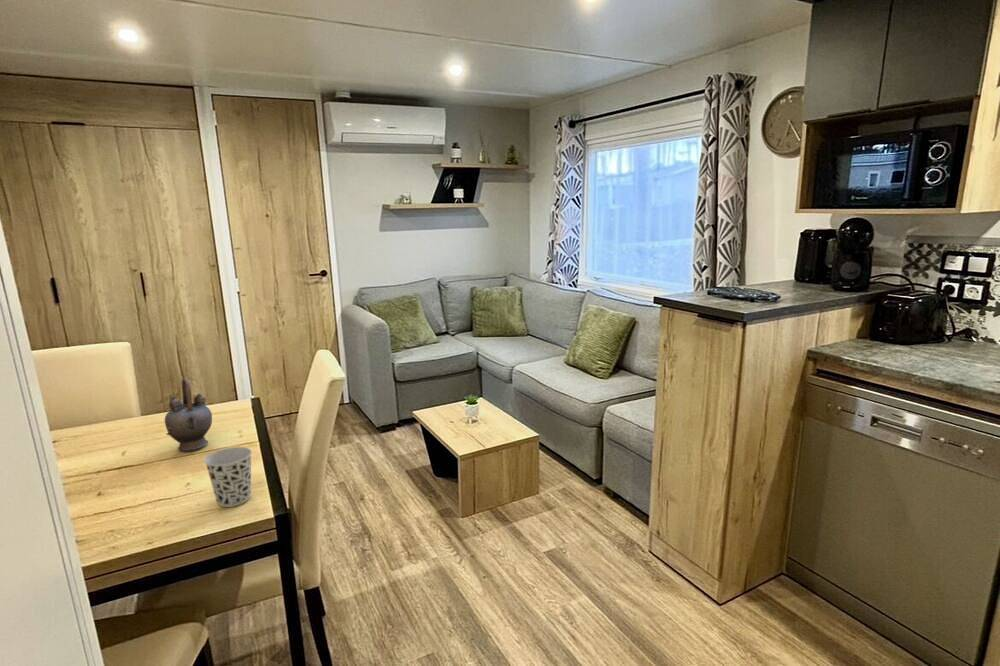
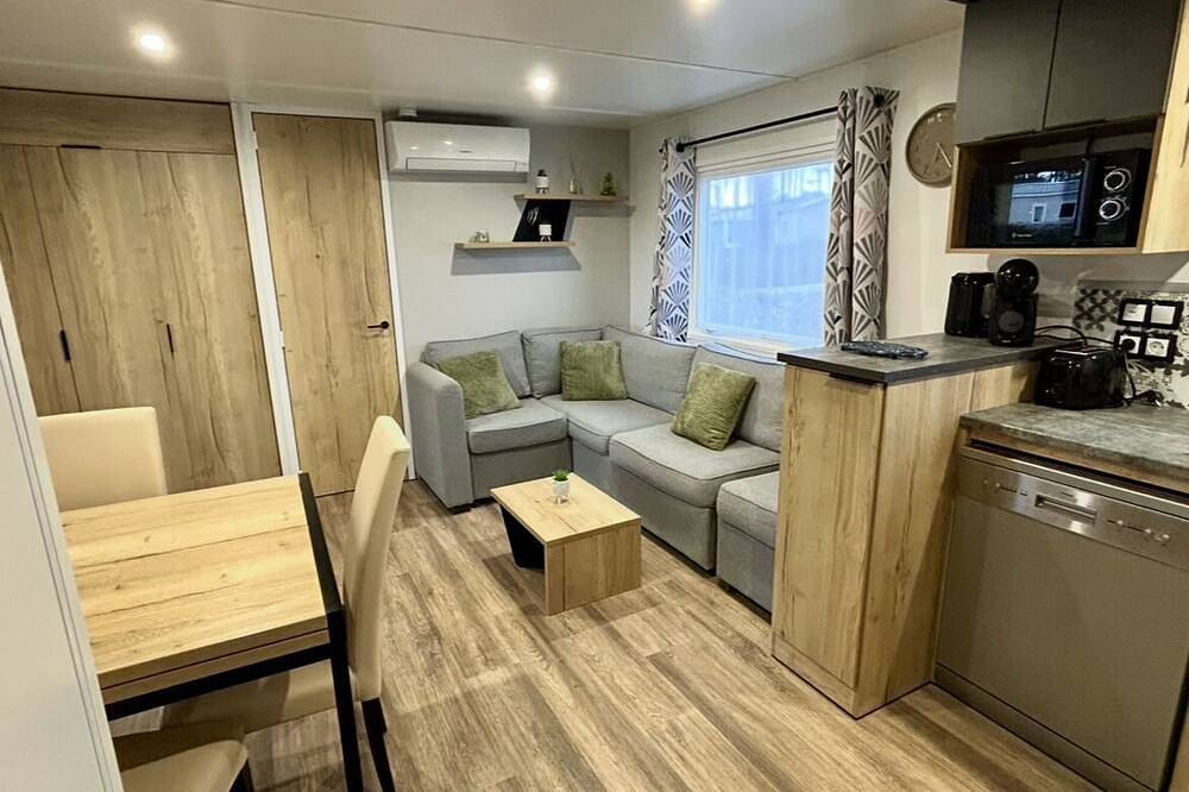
- cup [203,446,253,508]
- teapot [164,377,213,452]
